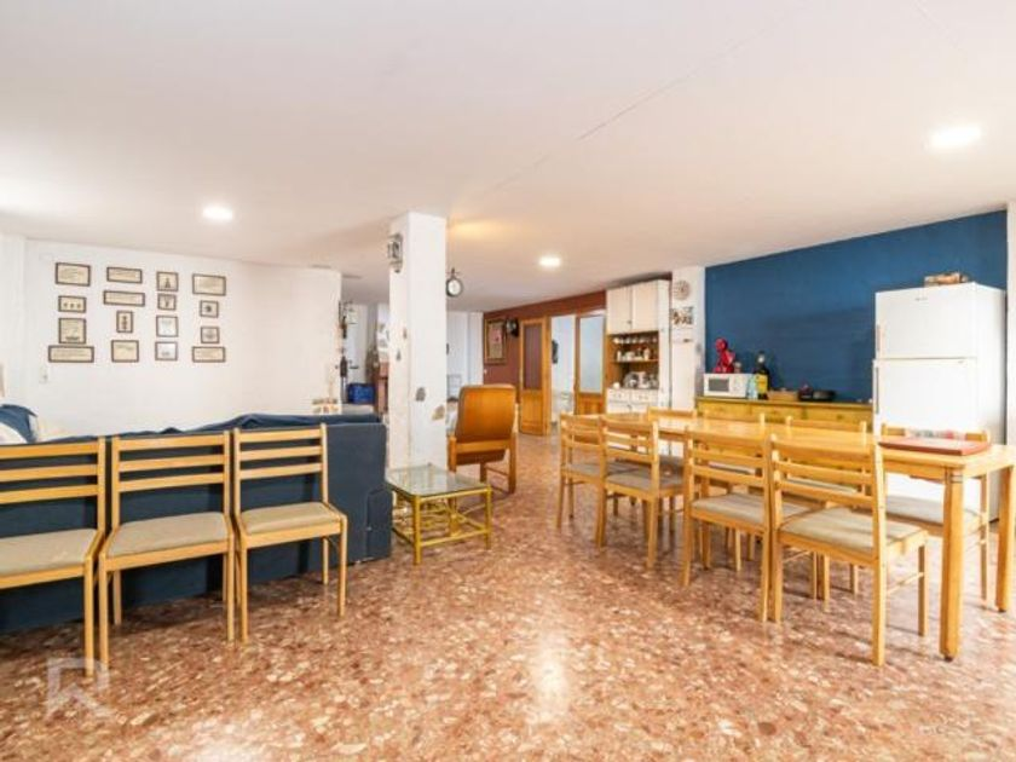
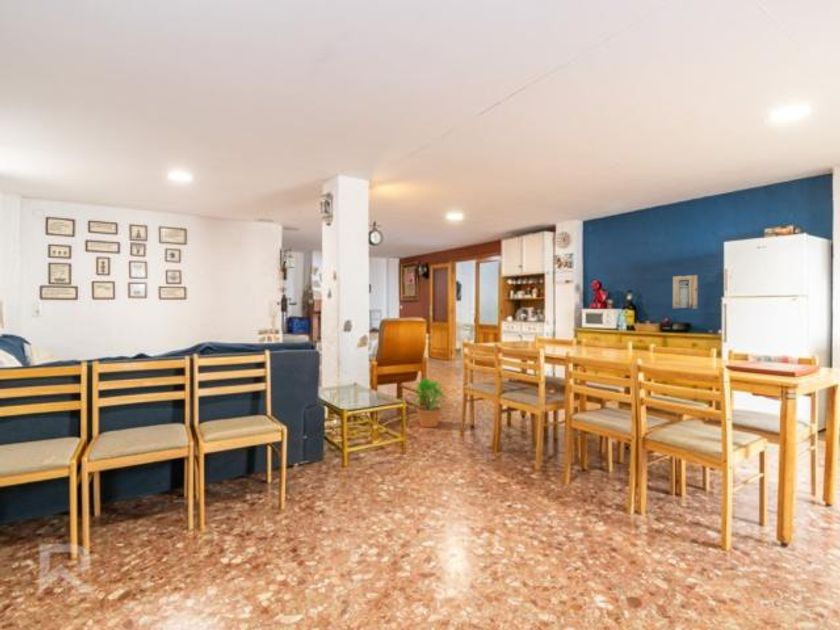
+ wall art [672,274,699,309]
+ potted plant [410,376,448,429]
